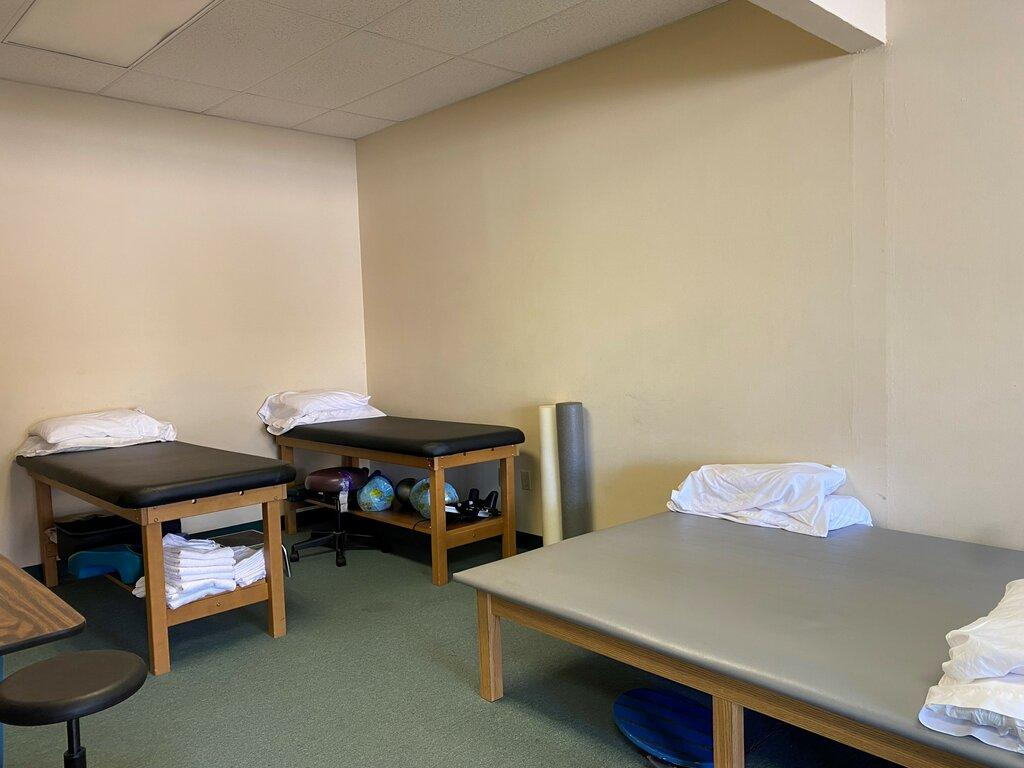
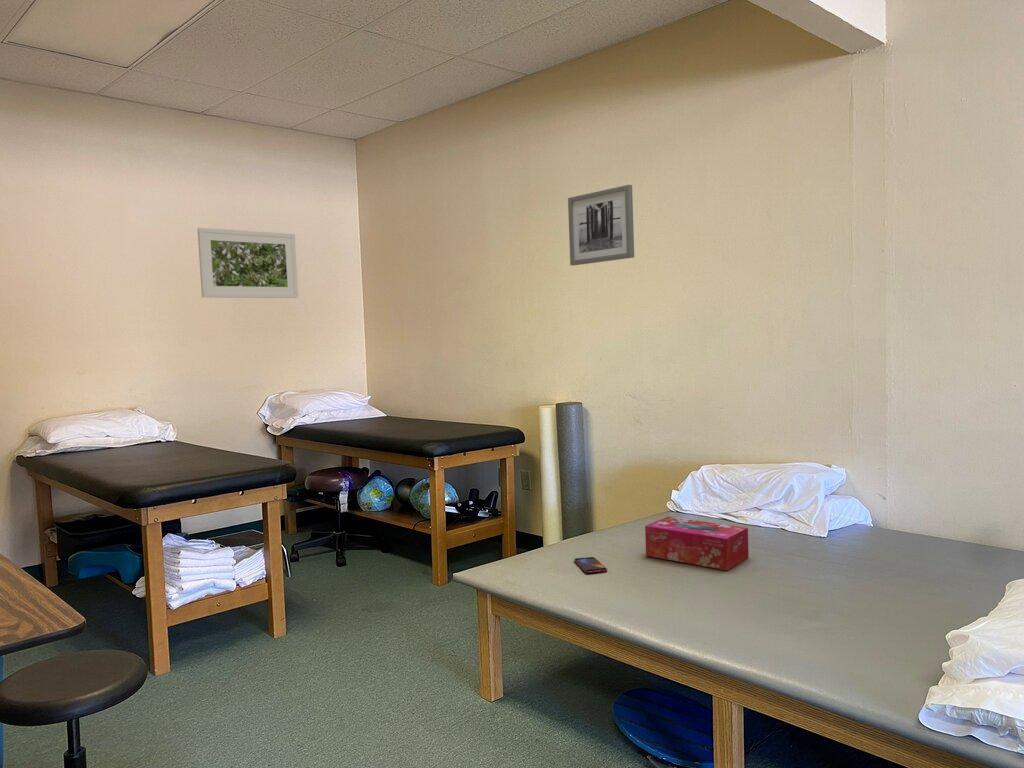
+ tissue box [644,516,750,571]
+ wall art [567,184,635,266]
+ smartphone [573,556,608,574]
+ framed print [196,227,299,299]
